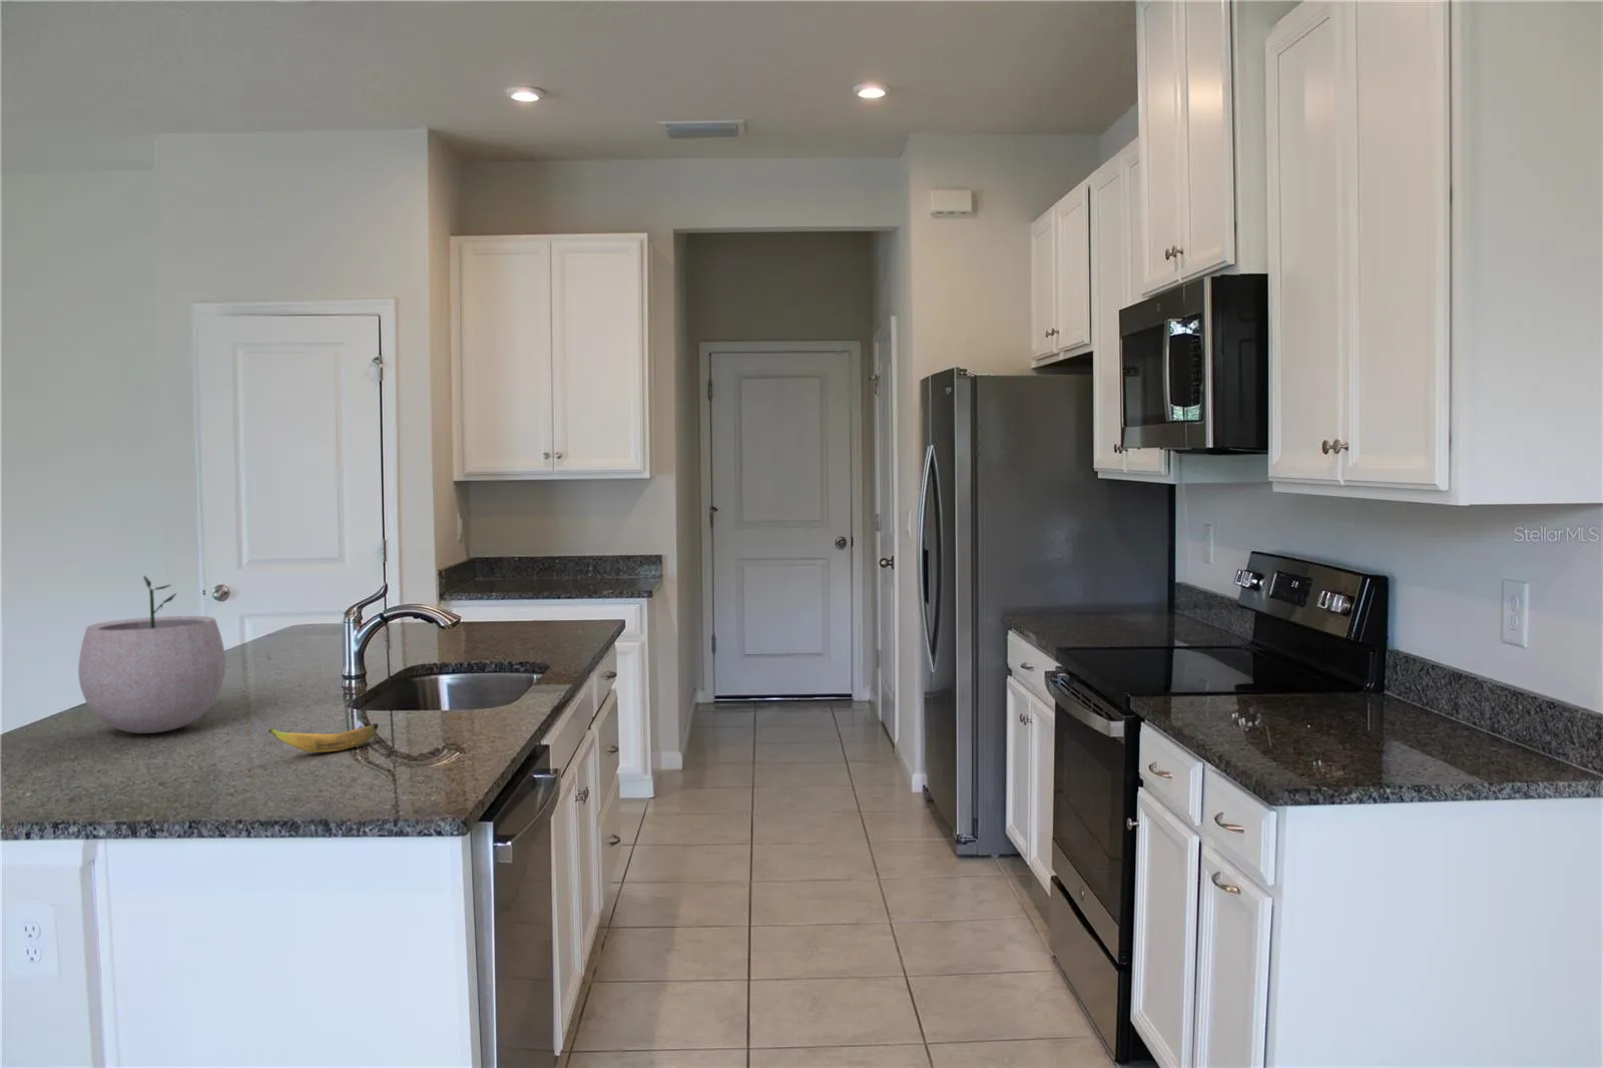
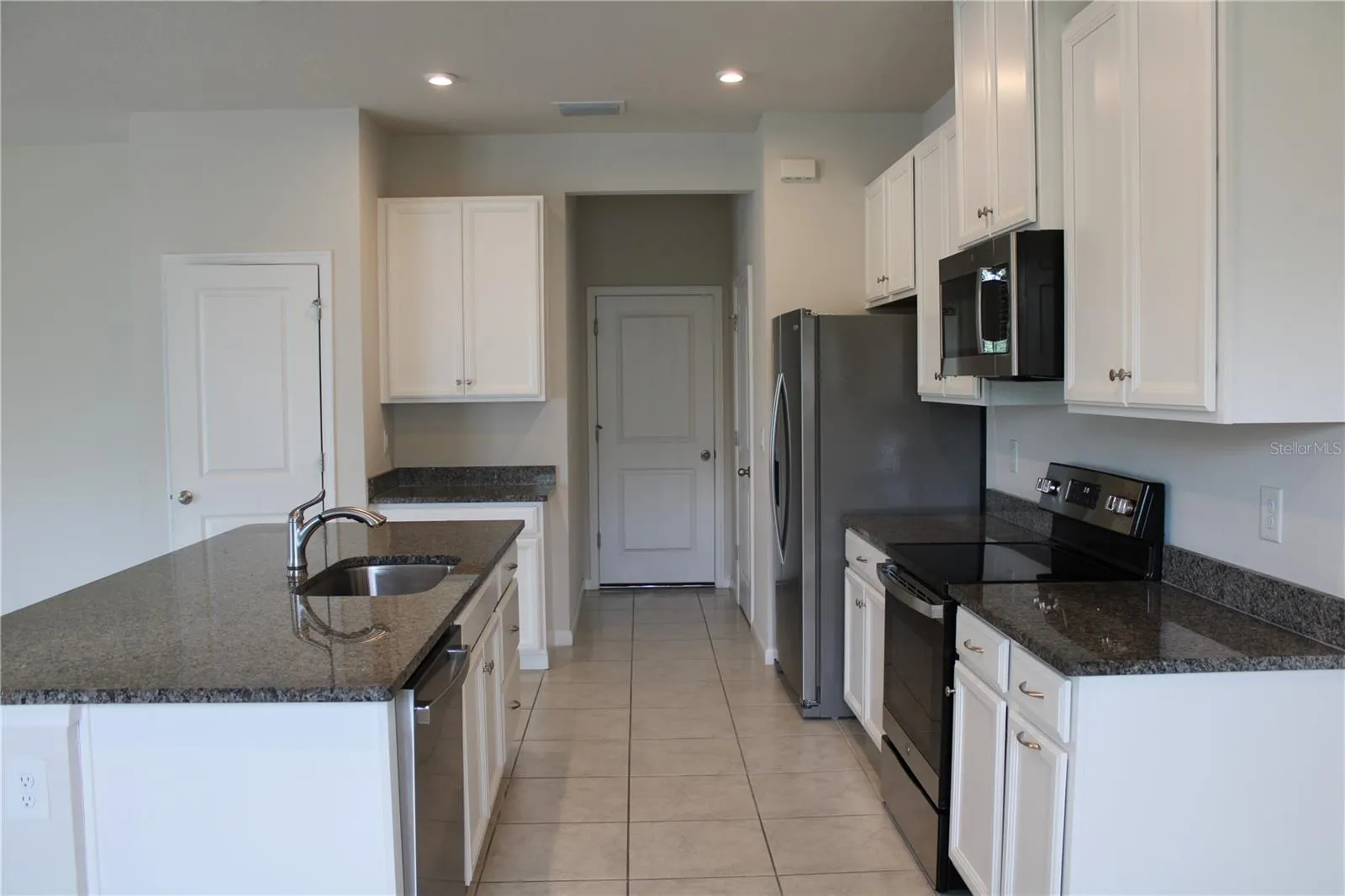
- plant pot [77,575,226,734]
- banana [267,722,379,753]
